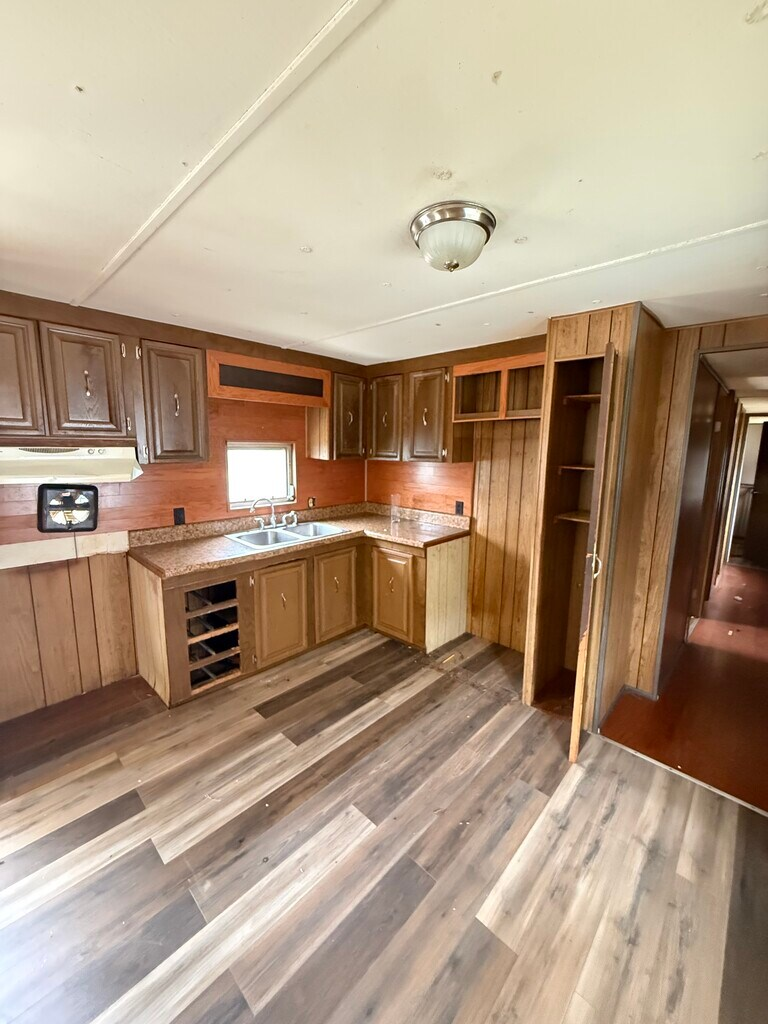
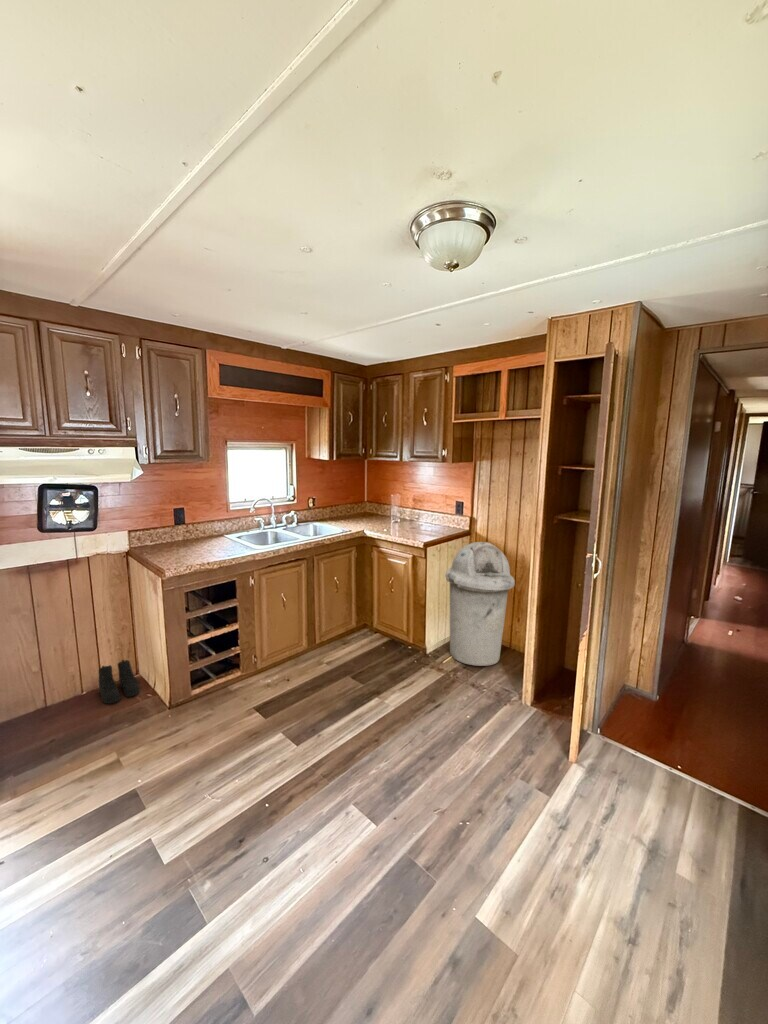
+ boots [98,659,141,705]
+ trash can [445,541,516,667]
